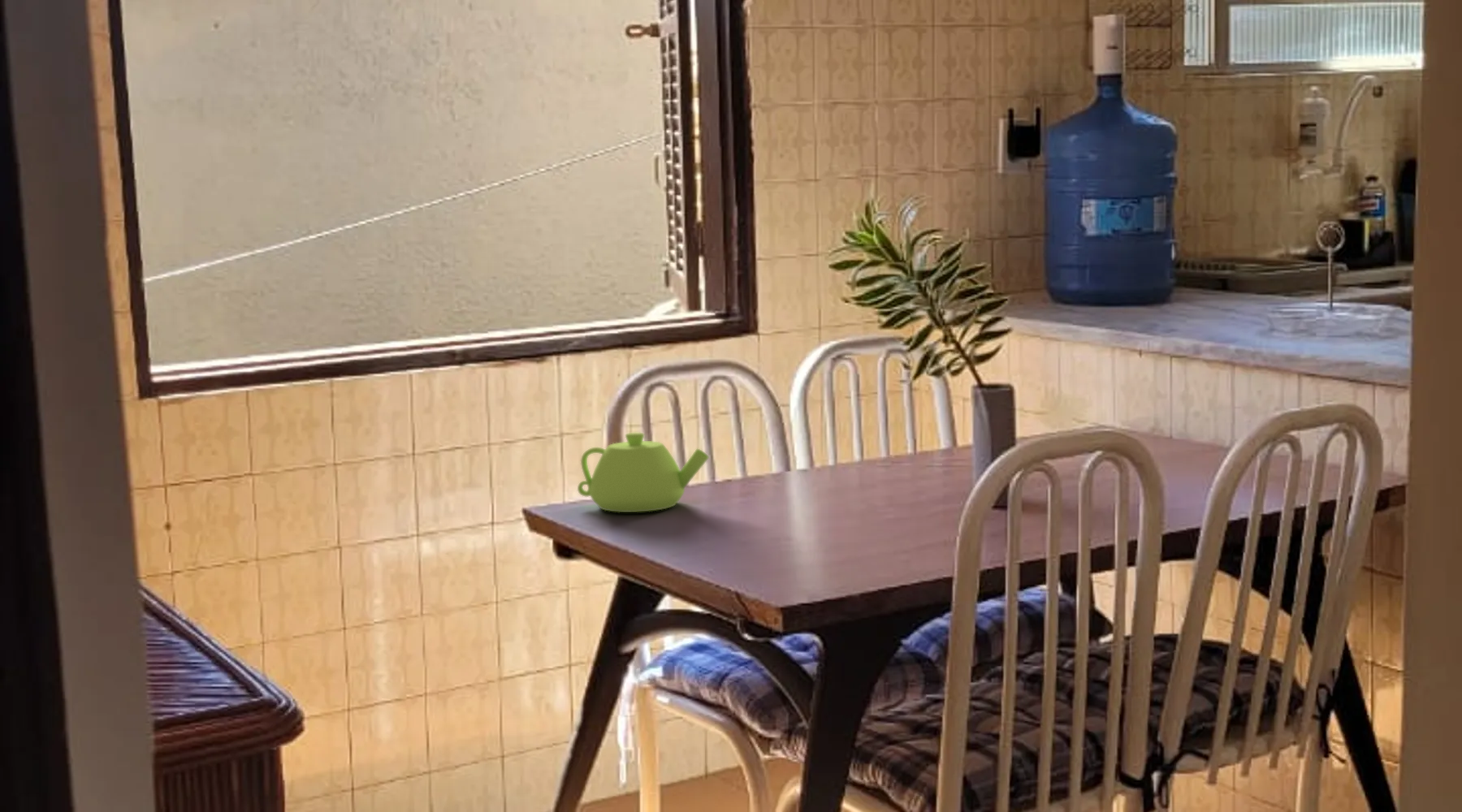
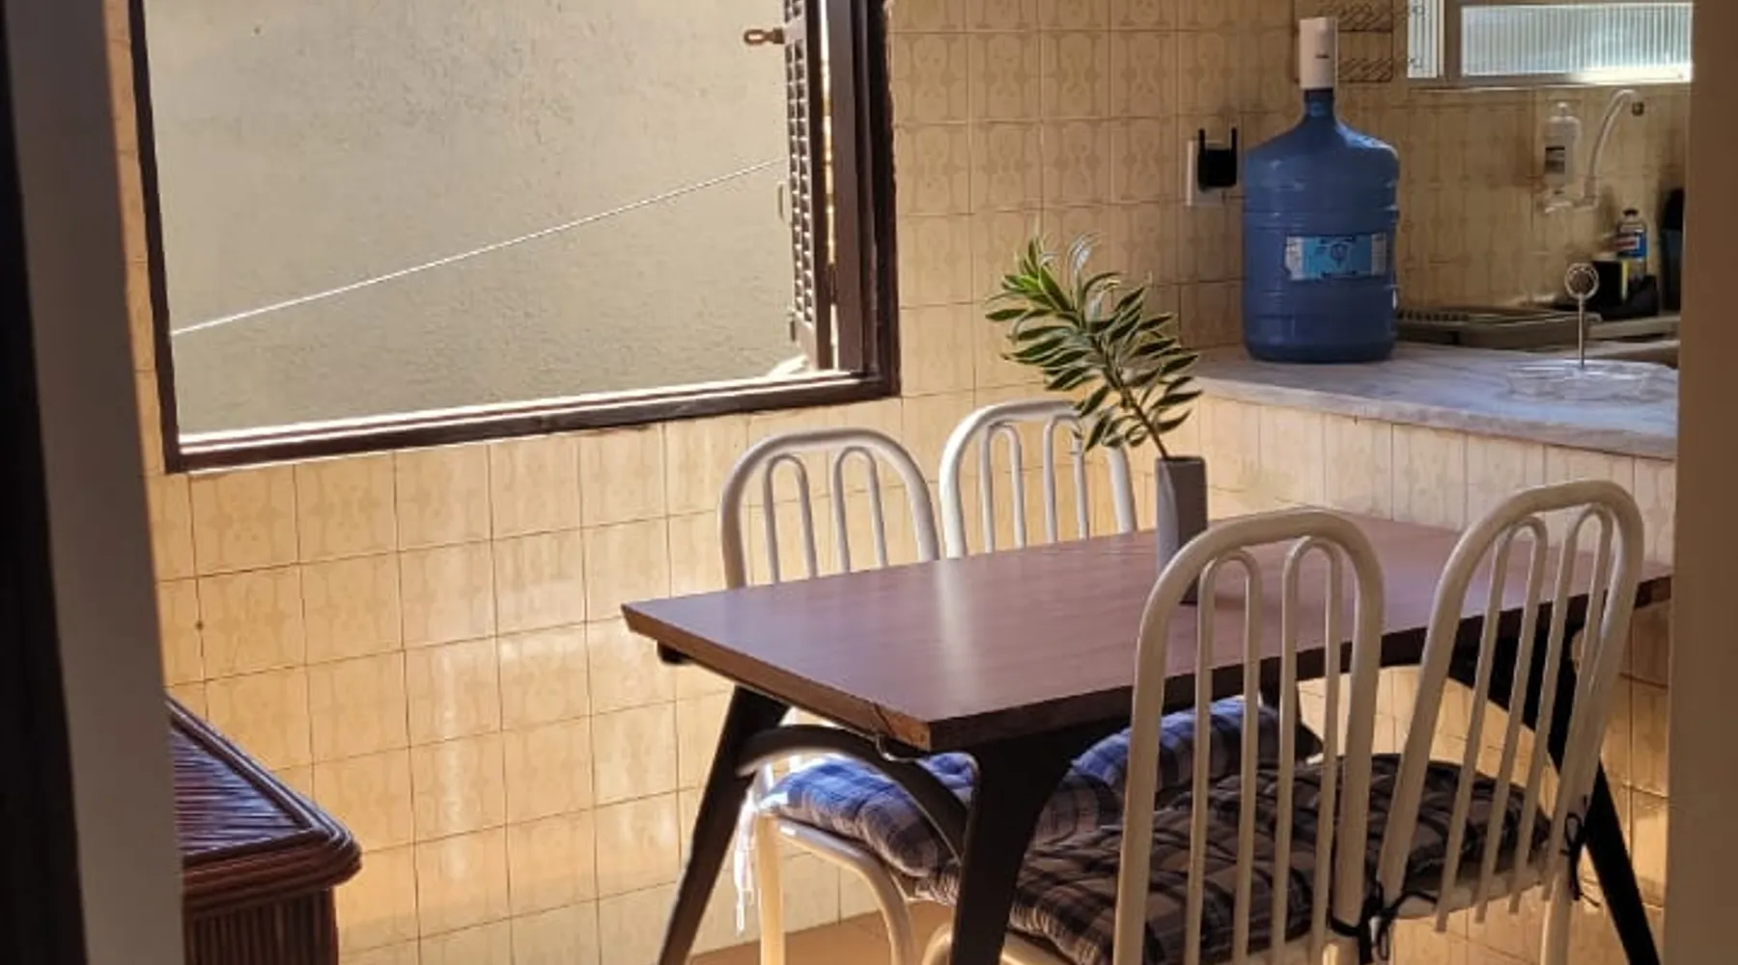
- teapot [577,432,710,513]
